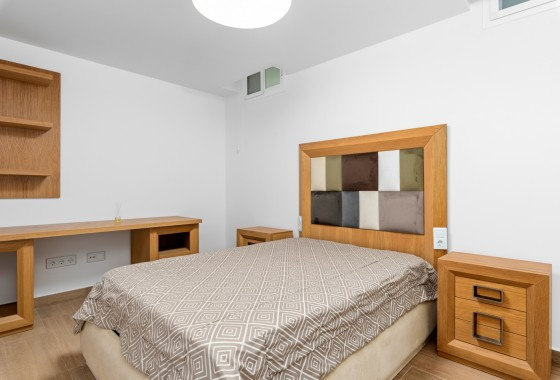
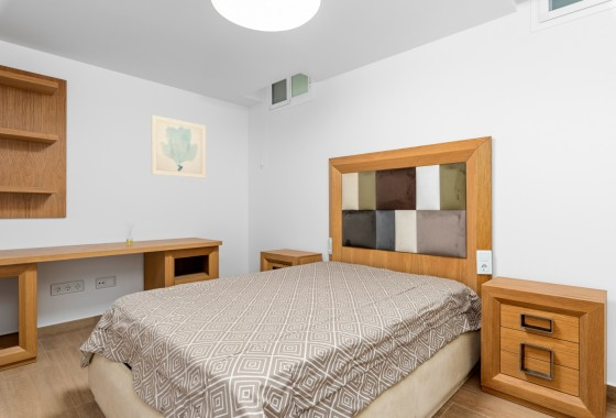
+ wall art [151,114,207,179]
